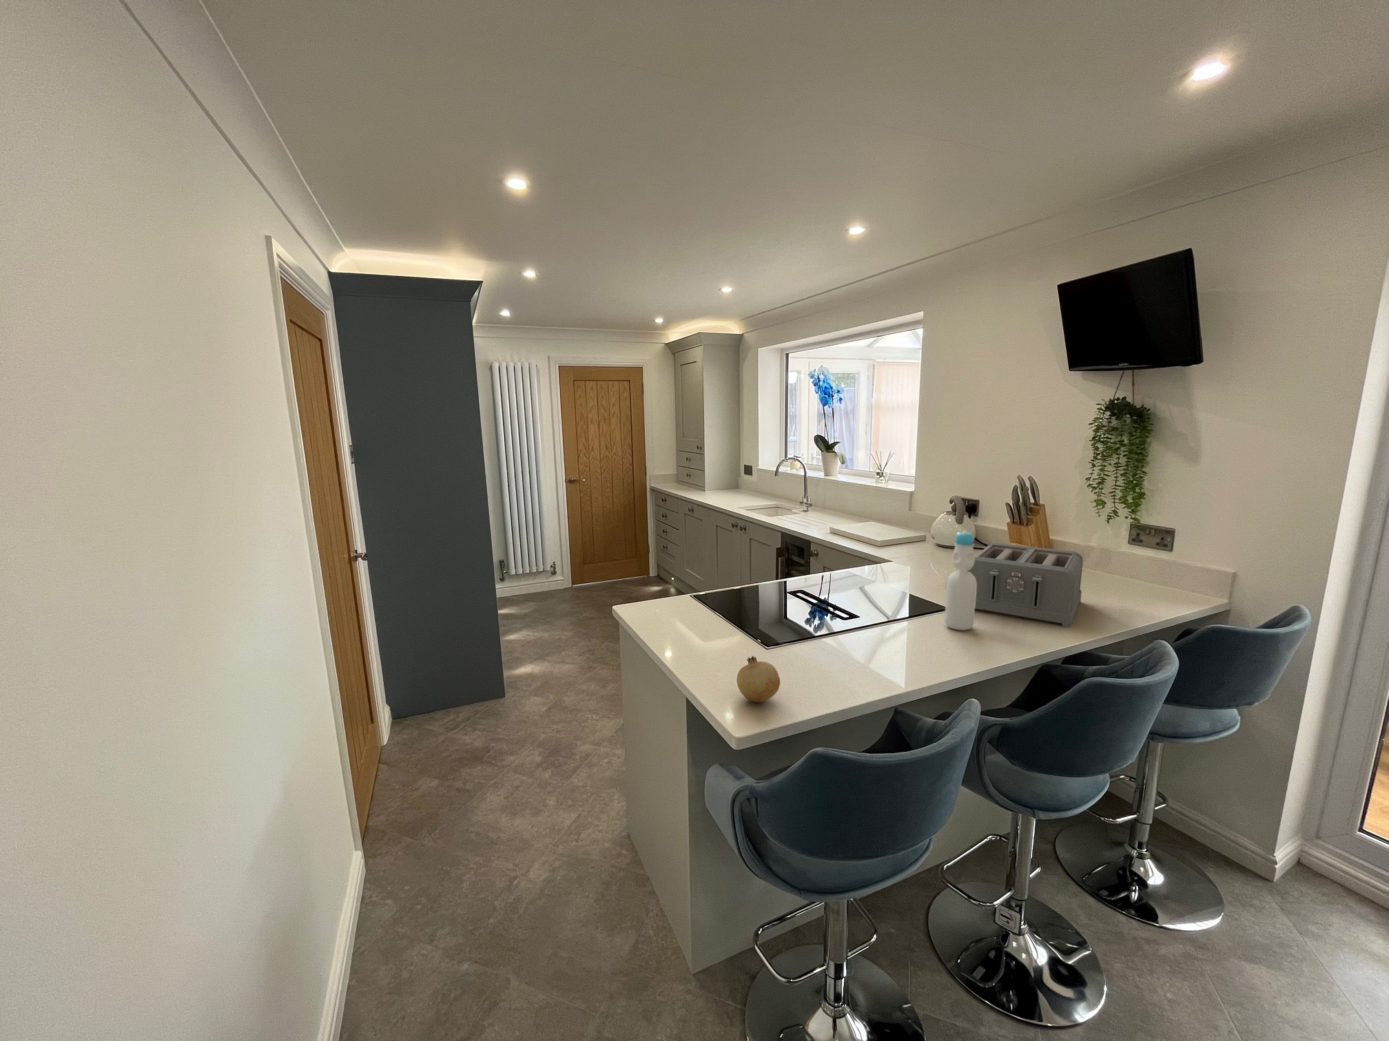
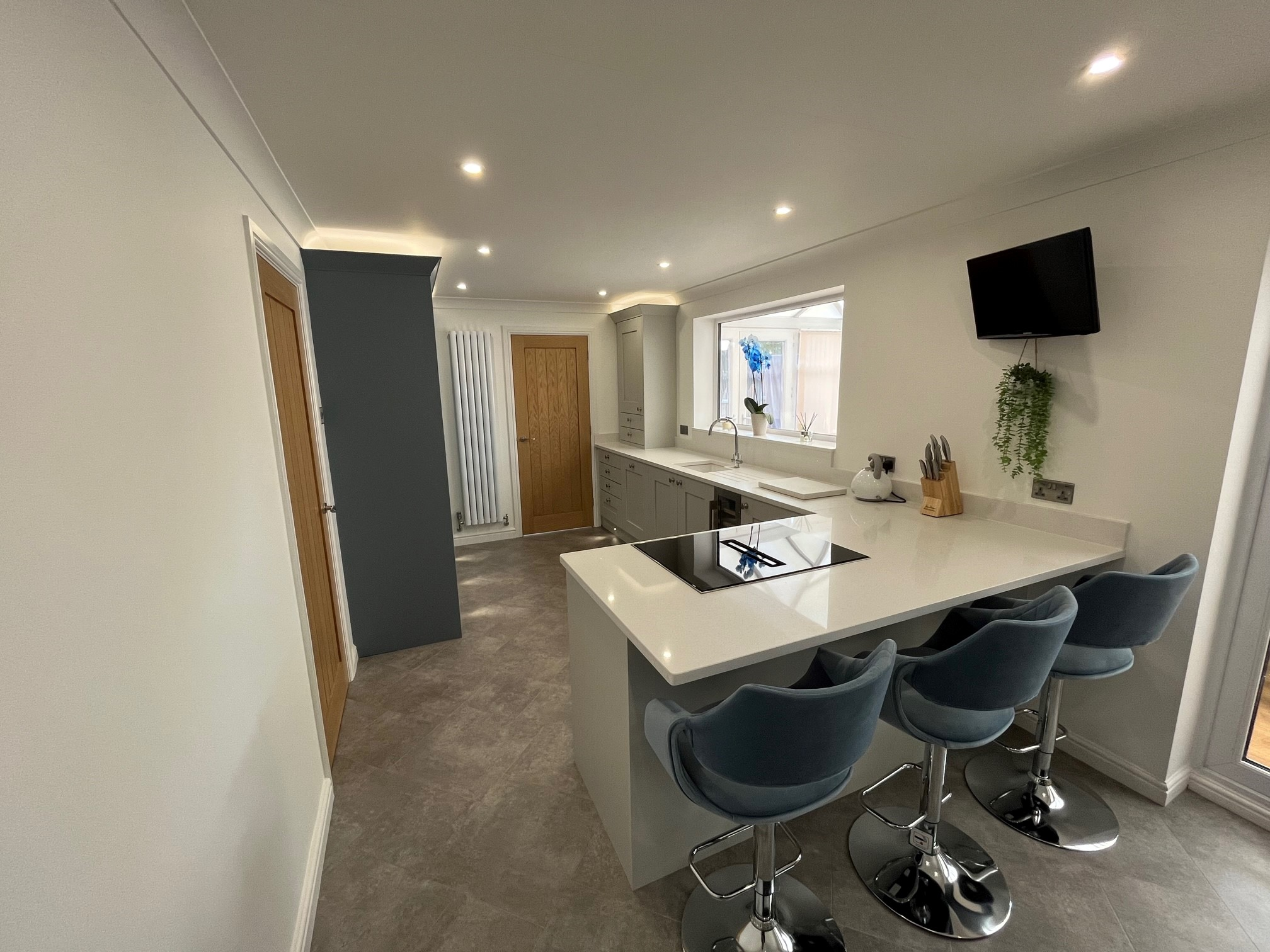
- bottle [944,530,977,631]
- fruit [736,655,781,703]
- toaster [966,542,1084,629]
